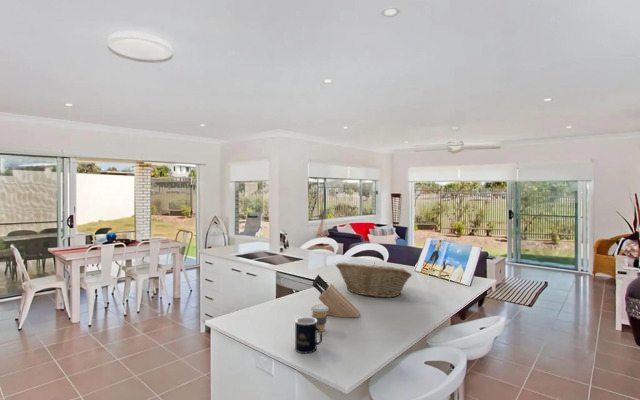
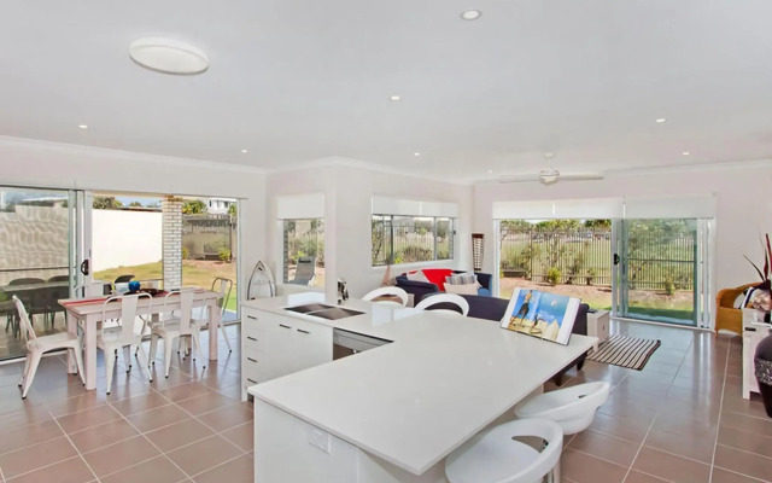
- knife block [312,274,360,319]
- coffee cup [310,304,328,333]
- mug [294,316,323,354]
- fruit basket [335,262,413,298]
